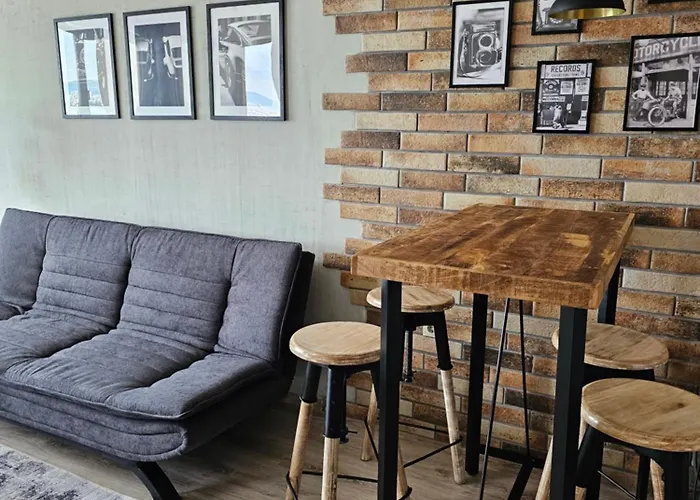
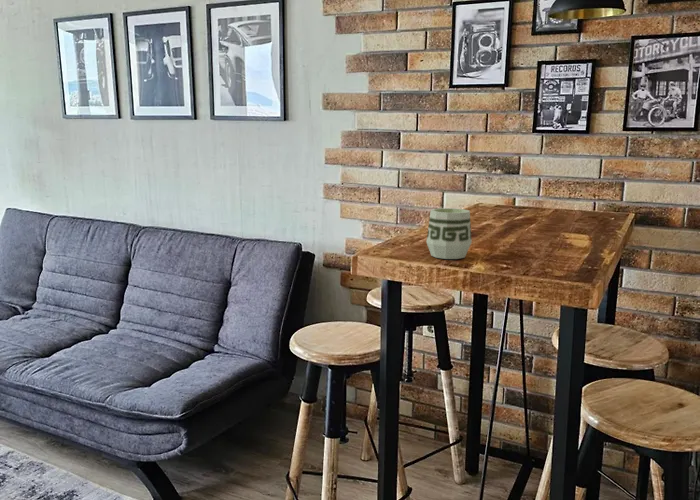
+ cup [425,207,473,260]
